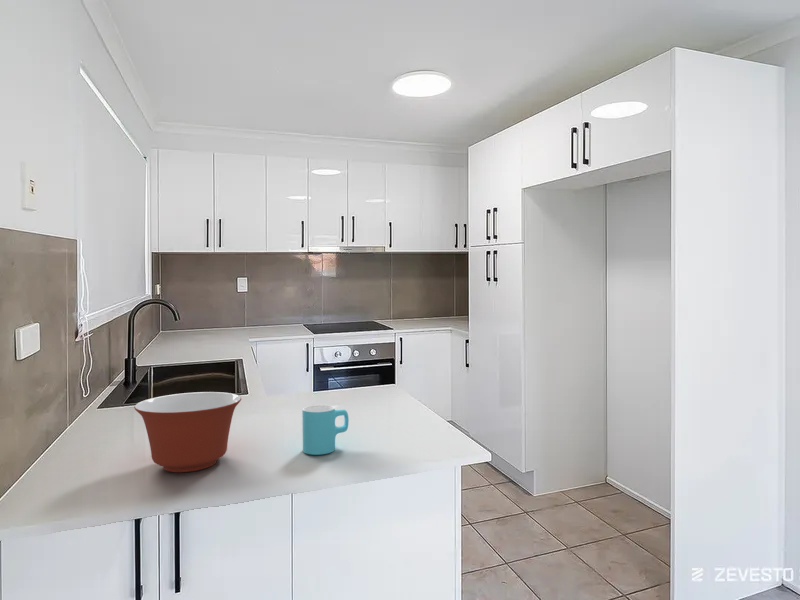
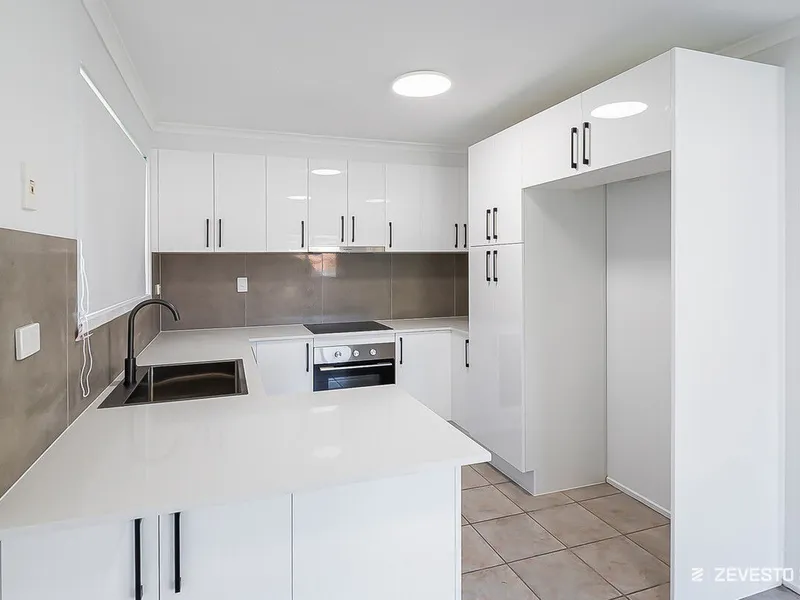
- mixing bowl [133,391,242,473]
- cup [301,404,350,456]
